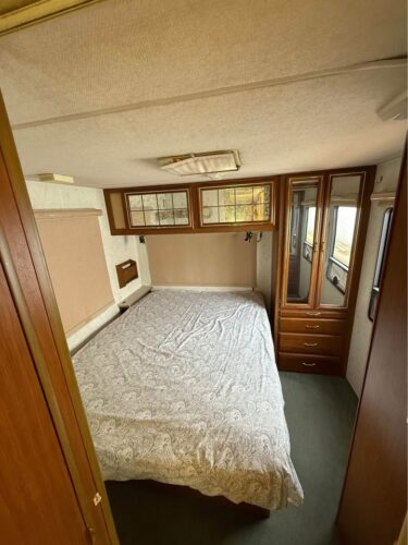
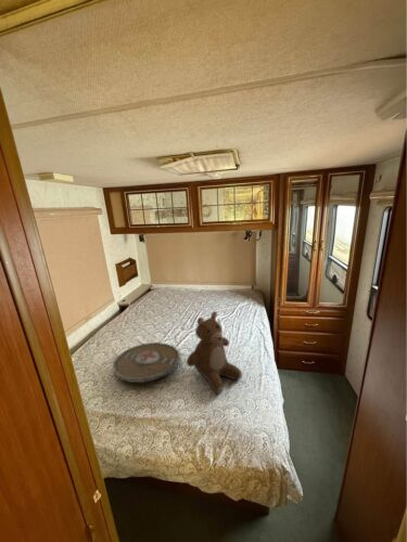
+ bear [186,310,243,395]
+ serving tray [112,341,181,384]
